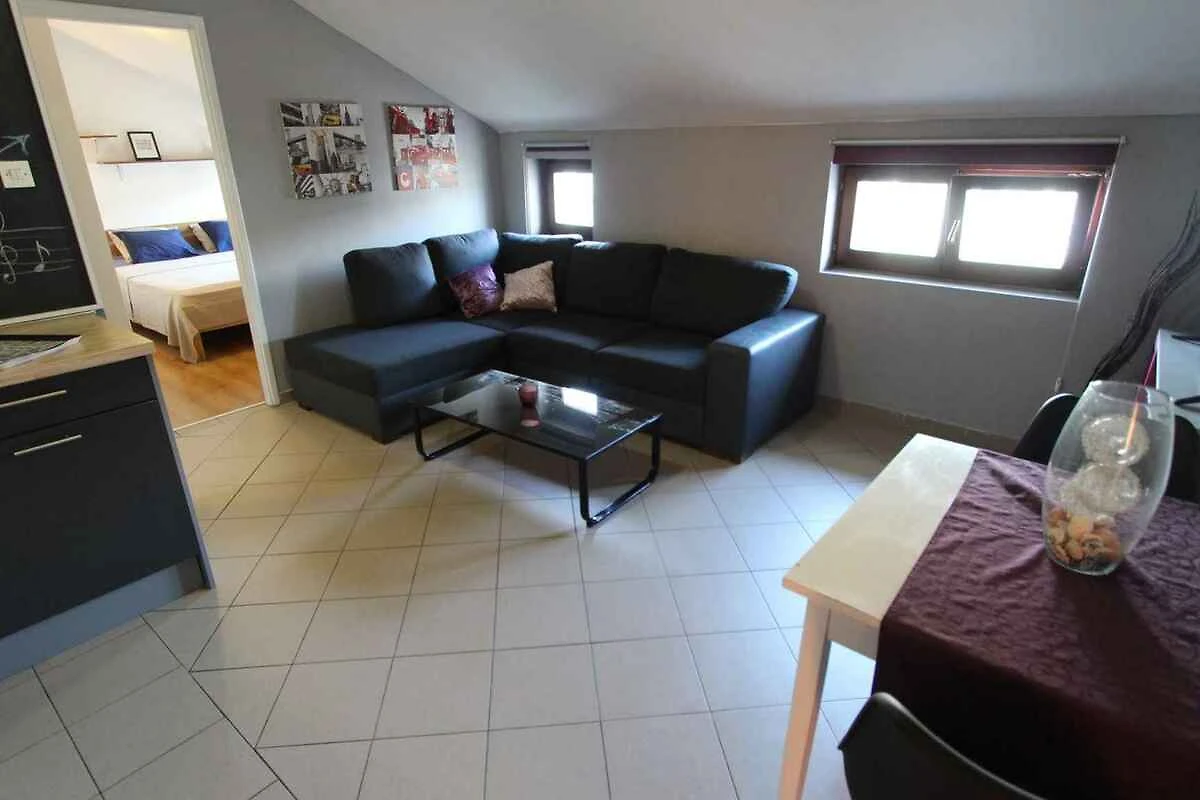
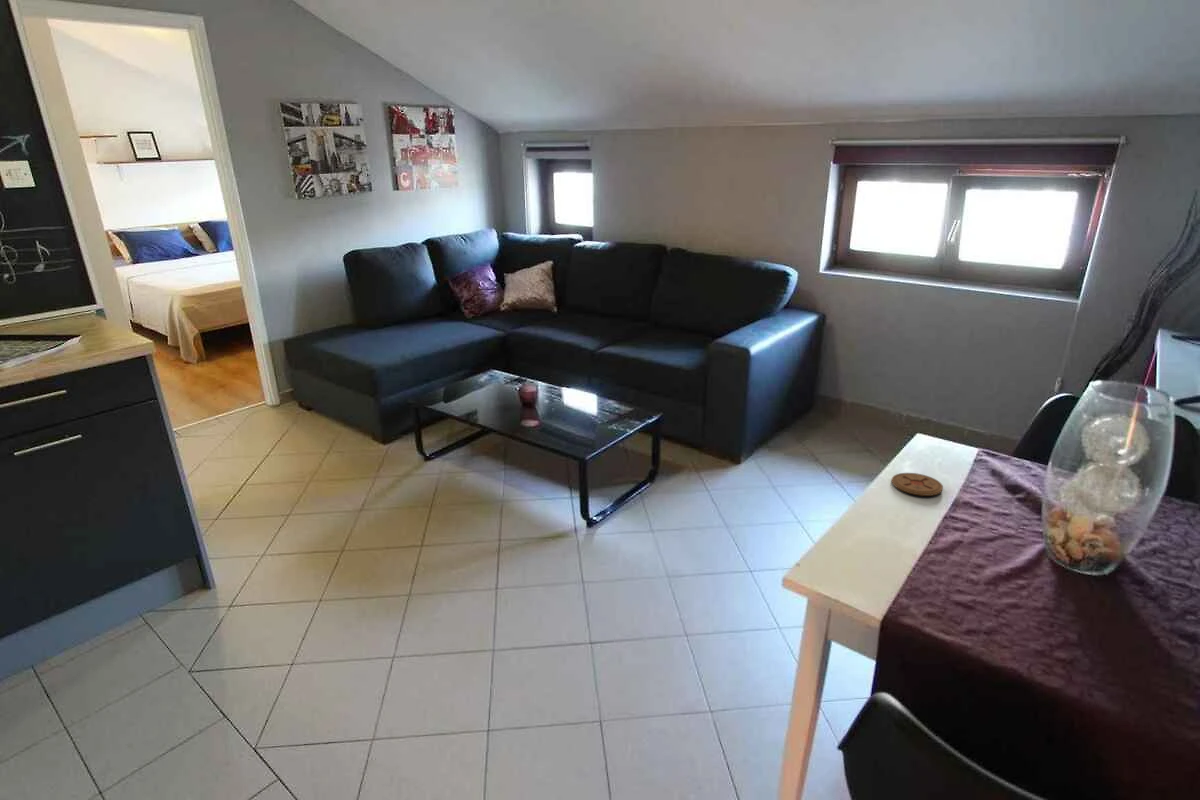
+ coaster [890,472,944,497]
